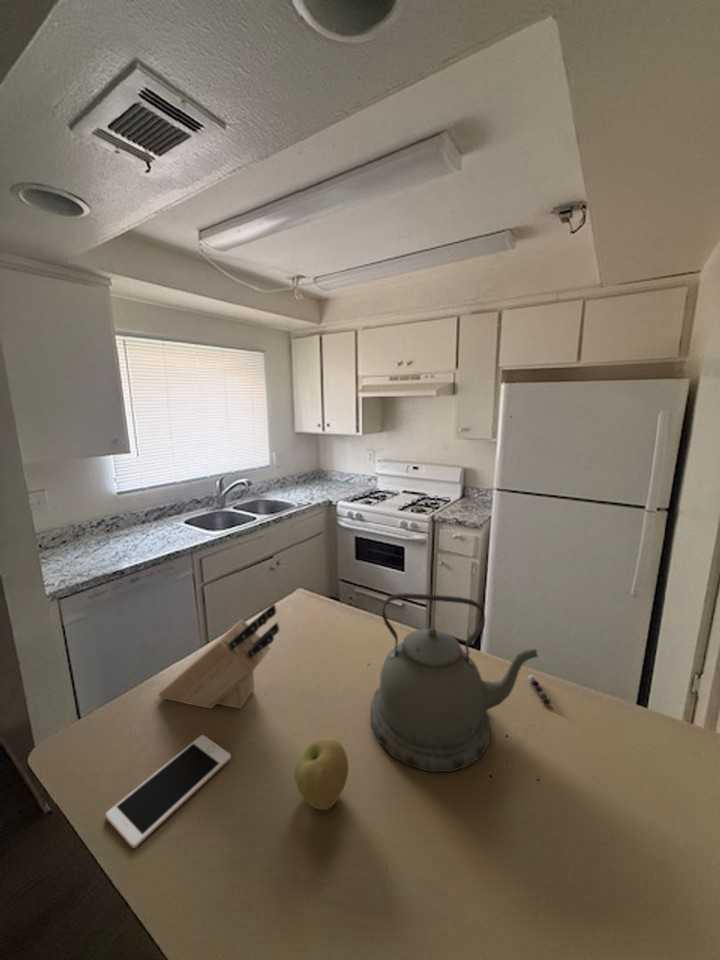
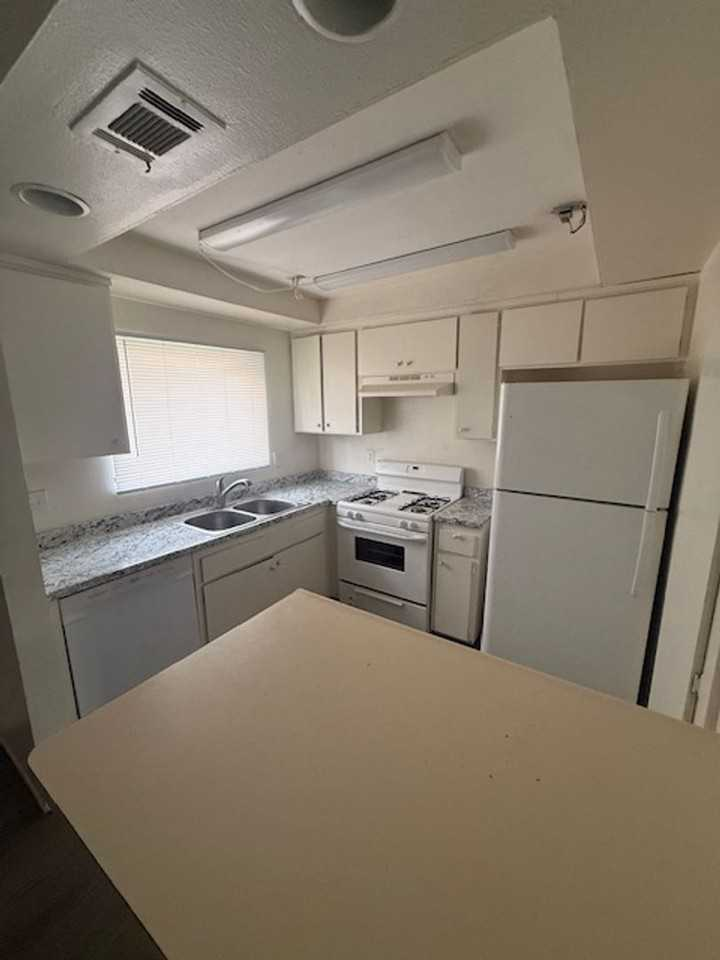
- apple [293,736,349,811]
- pepper shaker [527,674,552,706]
- kettle [369,592,539,773]
- cell phone [105,734,232,849]
- knife block [157,603,280,710]
